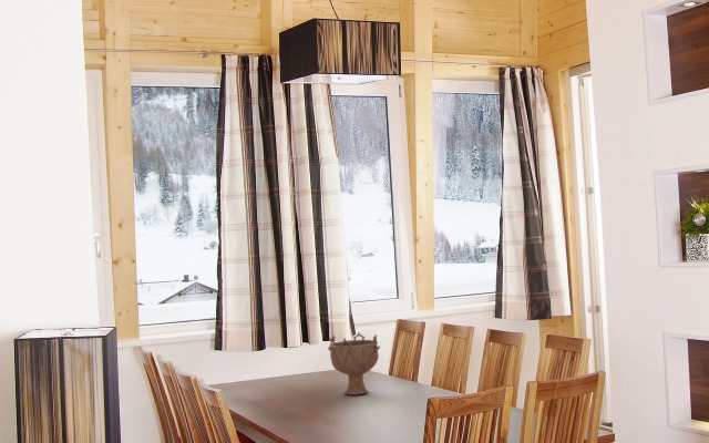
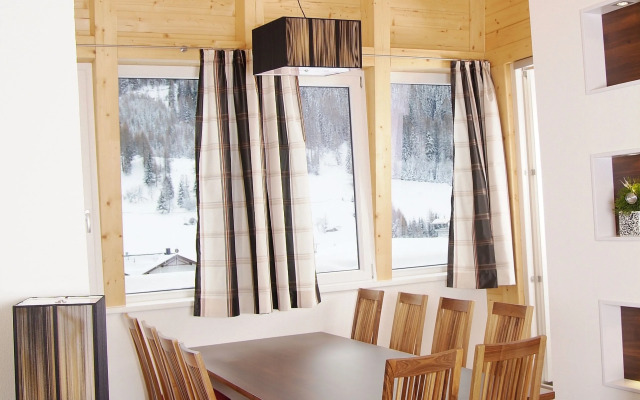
- decorative bowl [327,331,381,396]
